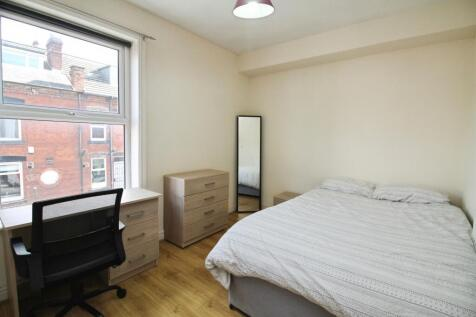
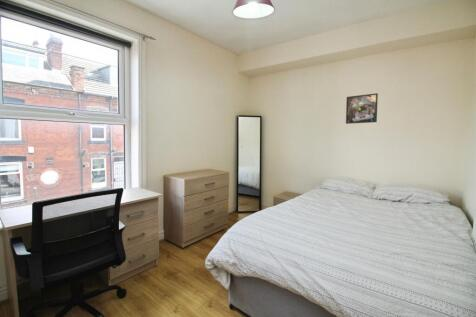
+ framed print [345,92,379,125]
